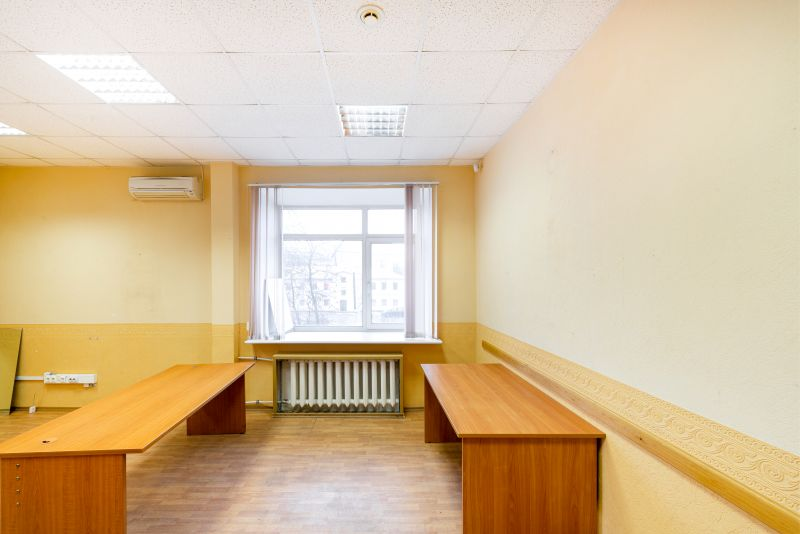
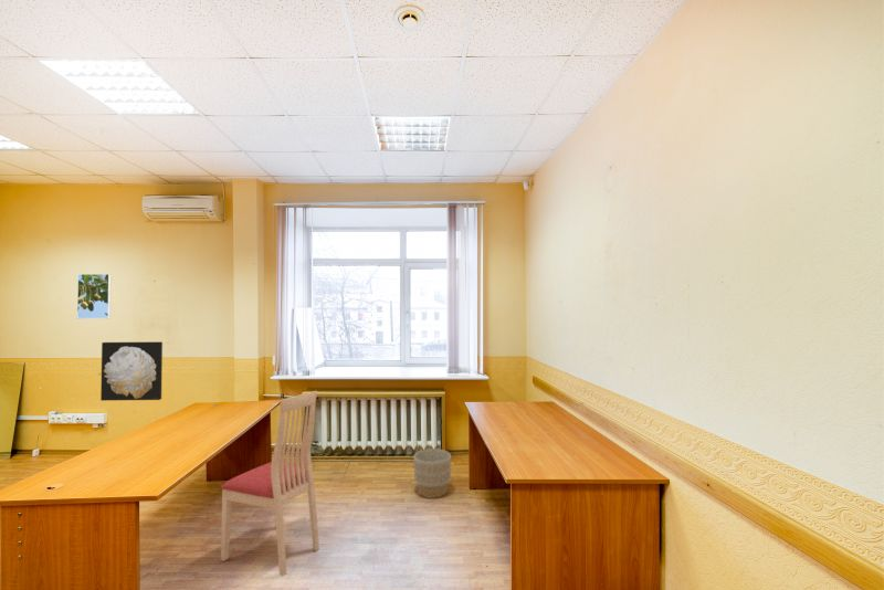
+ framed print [76,273,113,320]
+ wall art [99,340,164,402]
+ planter [413,447,452,499]
+ chair [220,390,320,577]
